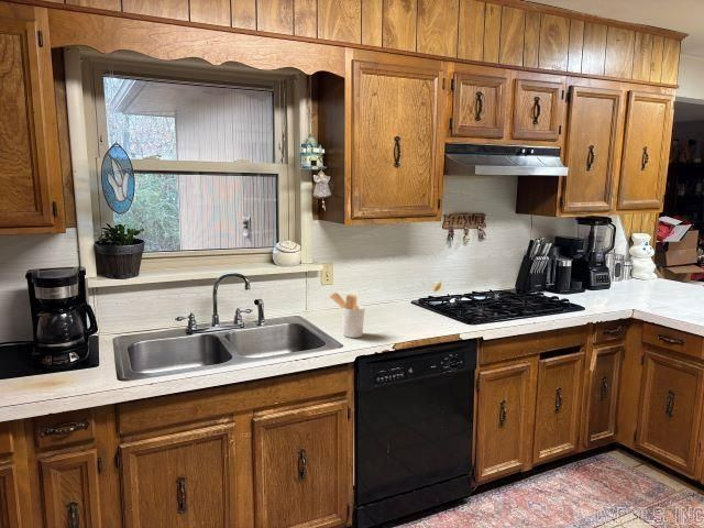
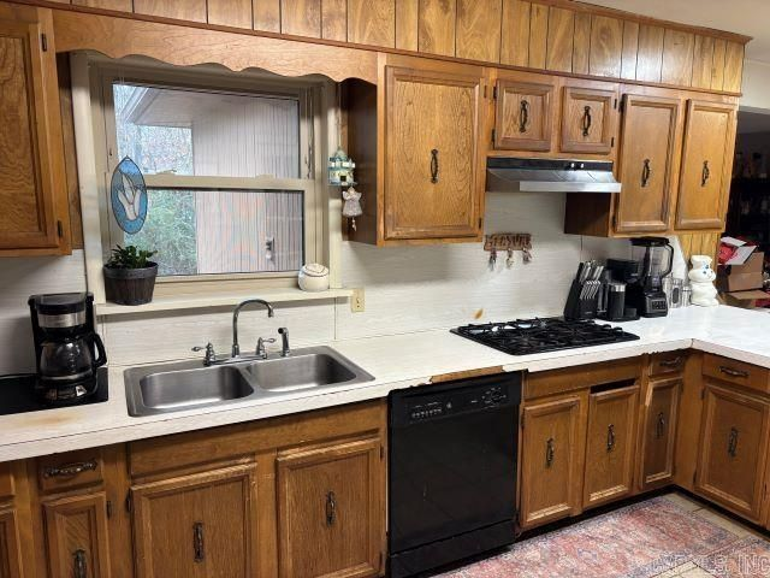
- utensil holder [329,292,366,339]
